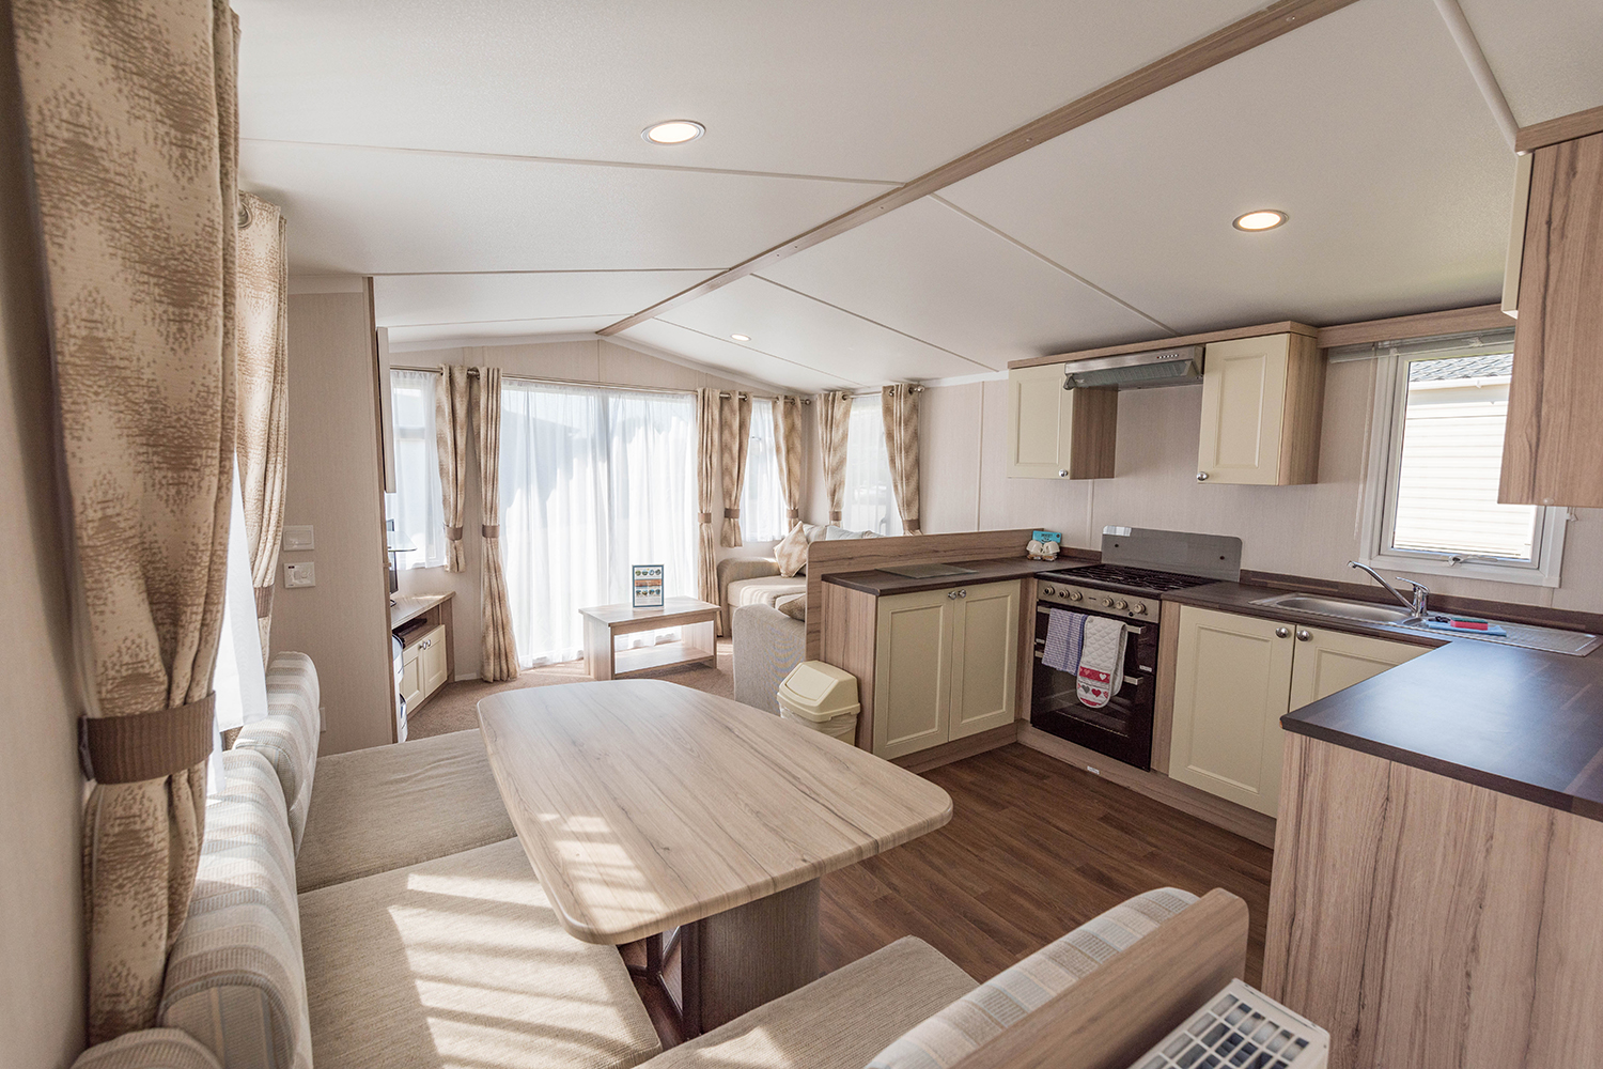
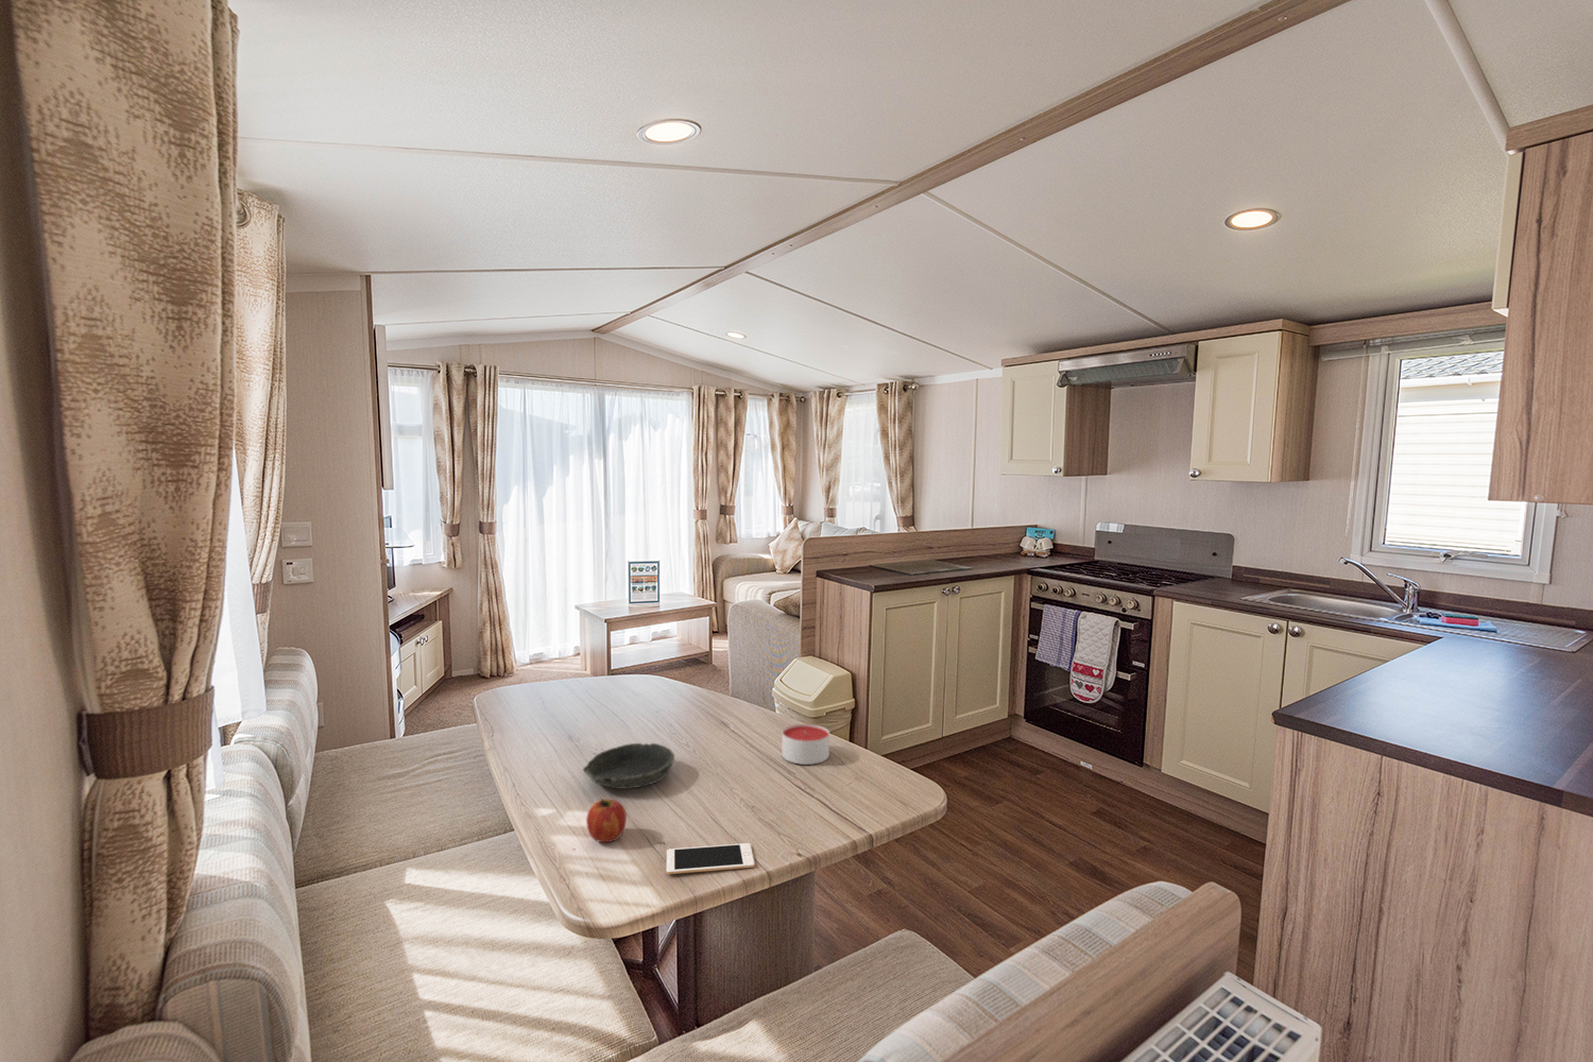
+ cell phone [666,843,755,875]
+ bowl [582,742,676,791]
+ fruit [586,798,628,843]
+ candle [781,723,831,766]
